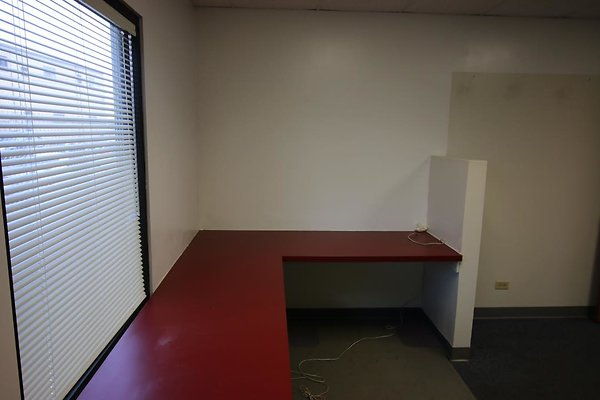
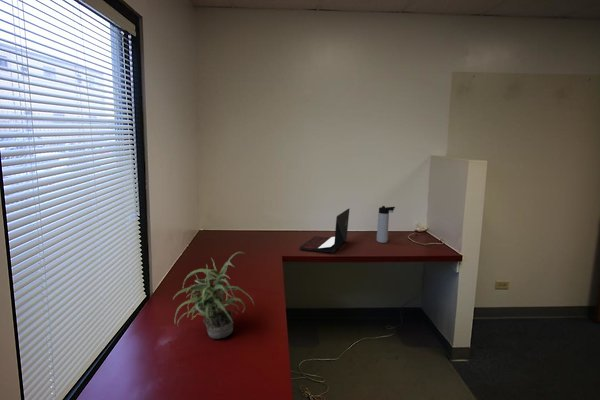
+ laptop [298,208,351,254]
+ thermos bottle [376,205,396,244]
+ potted plant [172,251,255,340]
